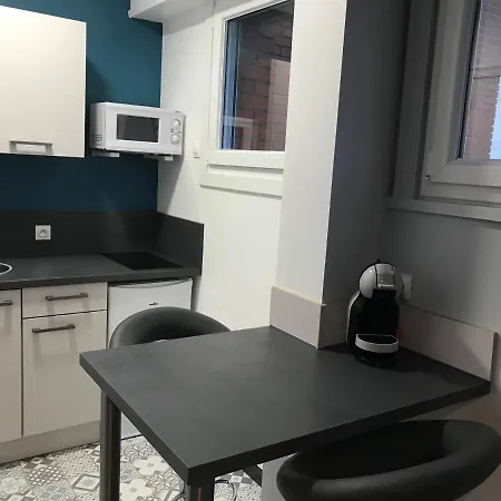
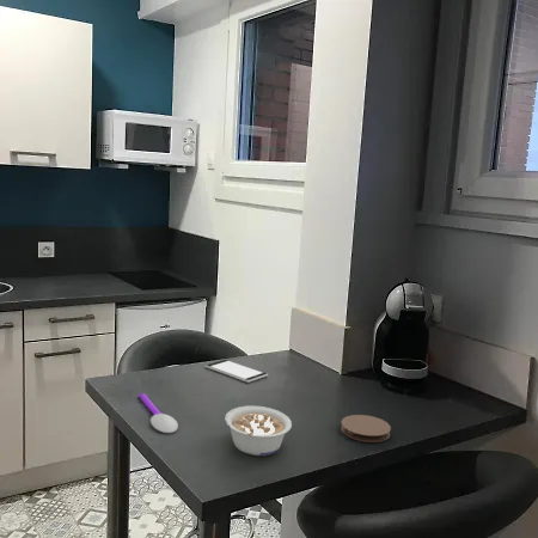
+ smartphone [204,359,269,384]
+ spoon [137,392,179,434]
+ legume [224,405,293,457]
+ coaster [340,414,392,444]
